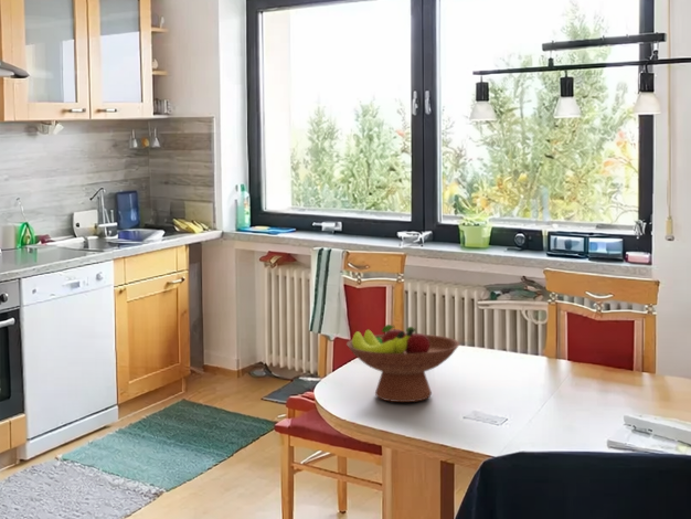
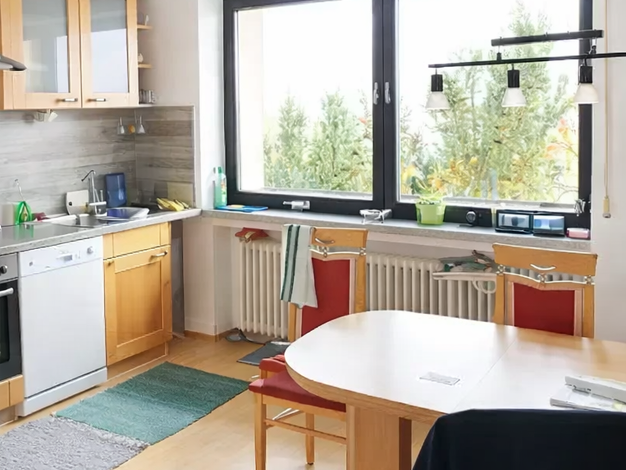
- fruit bowl [346,324,461,403]
